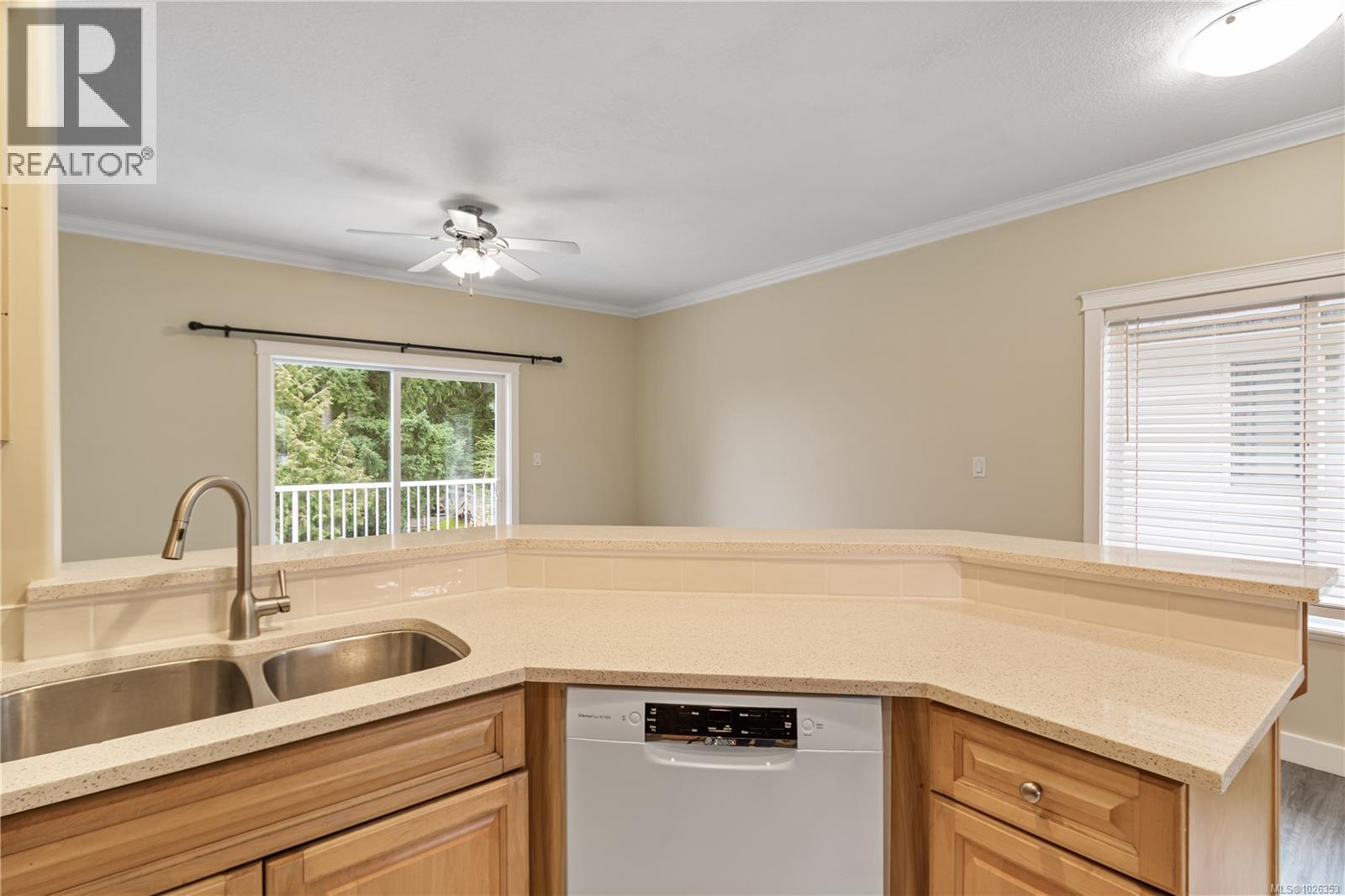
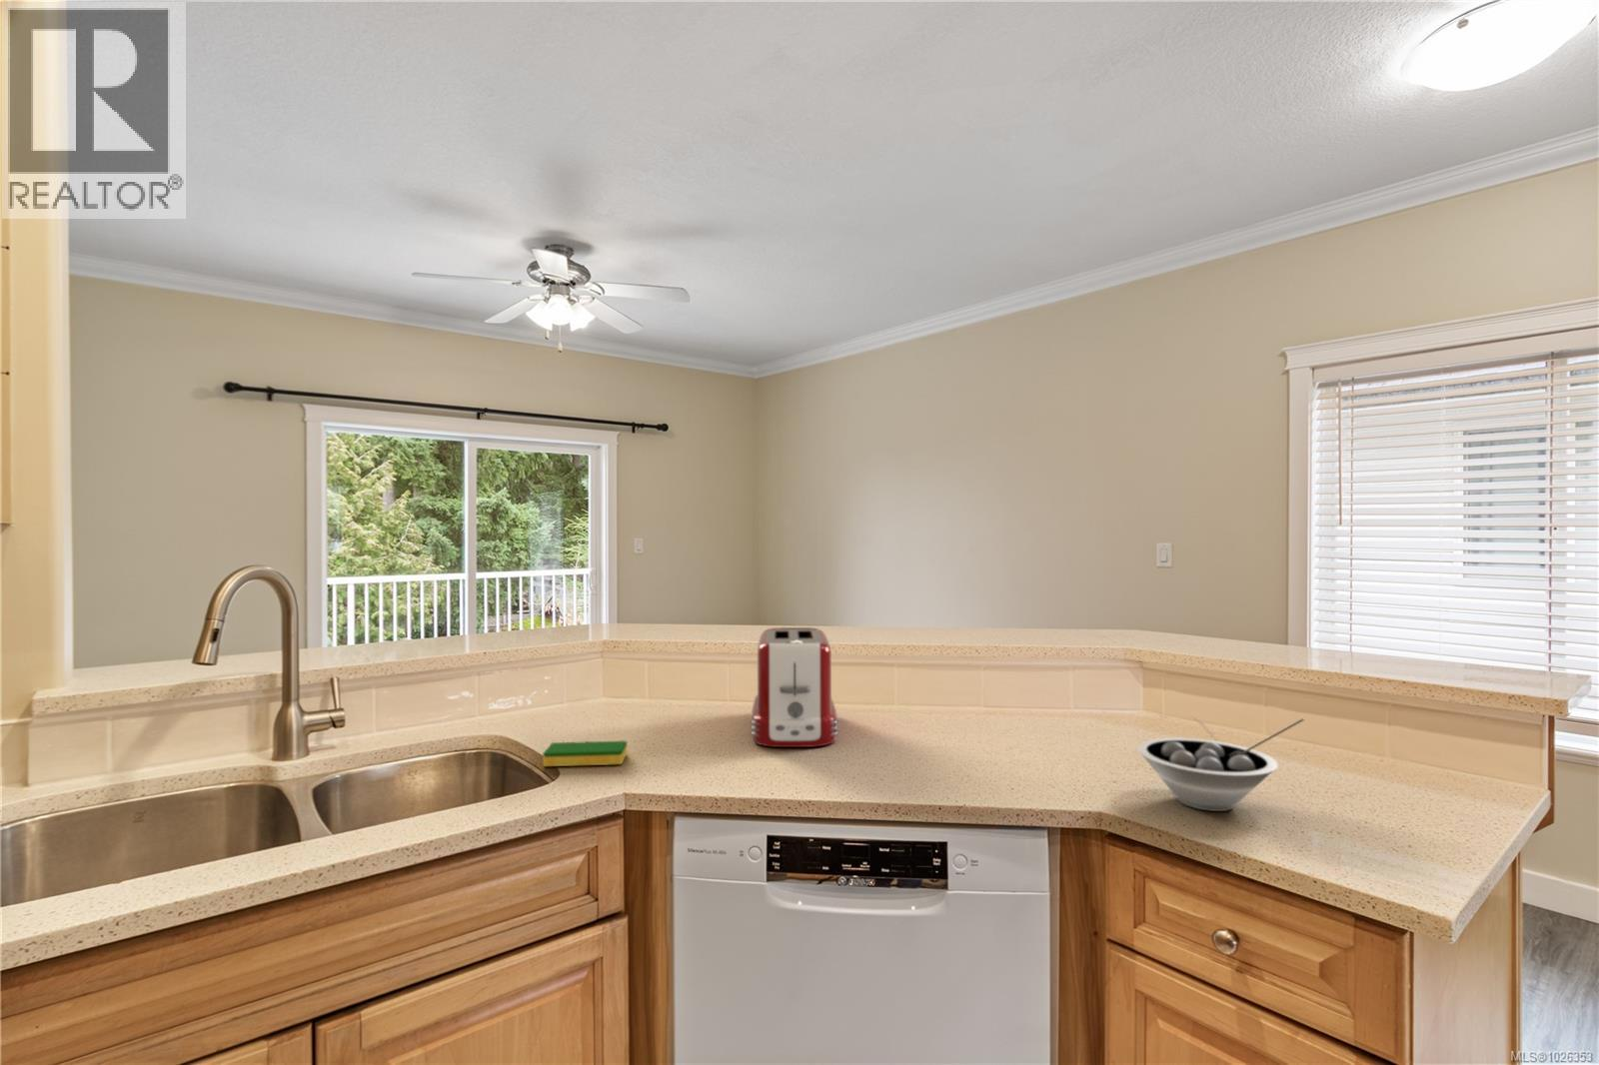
+ toaster [750,626,838,749]
+ dish sponge [542,741,628,768]
+ bowl [1137,717,1307,812]
